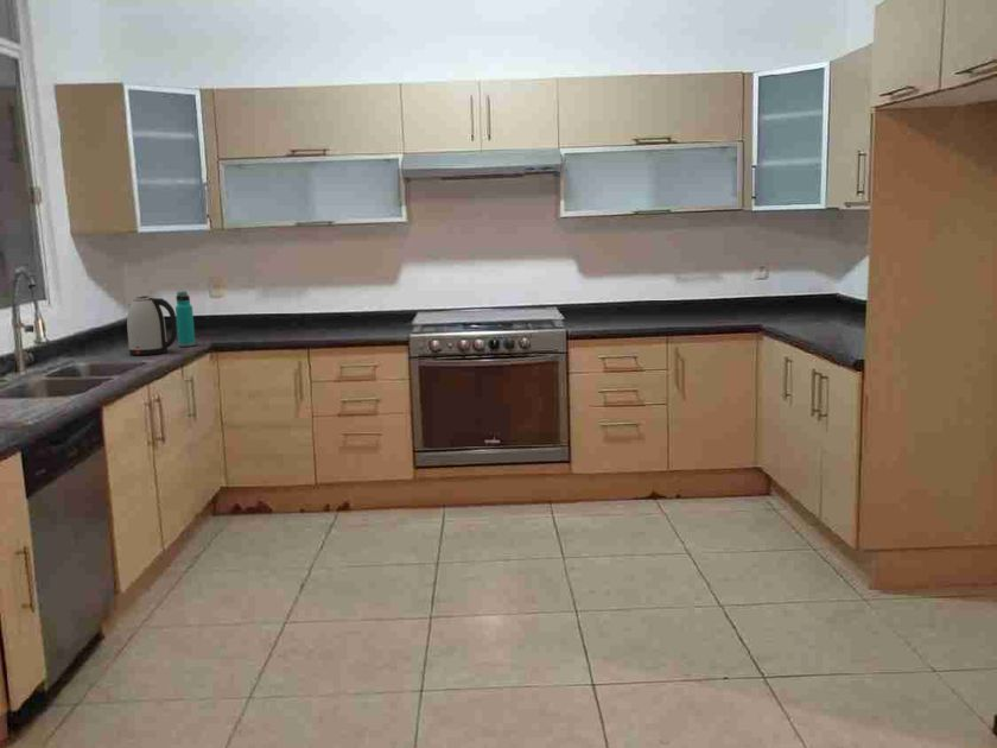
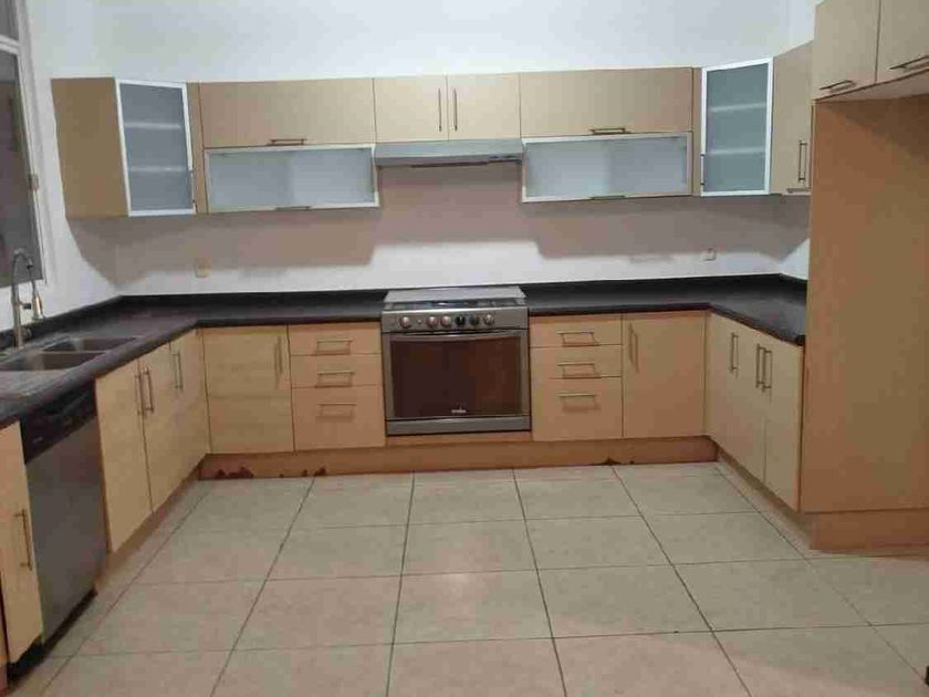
- kettle [126,294,178,356]
- water bottle [174,290,197,348]
